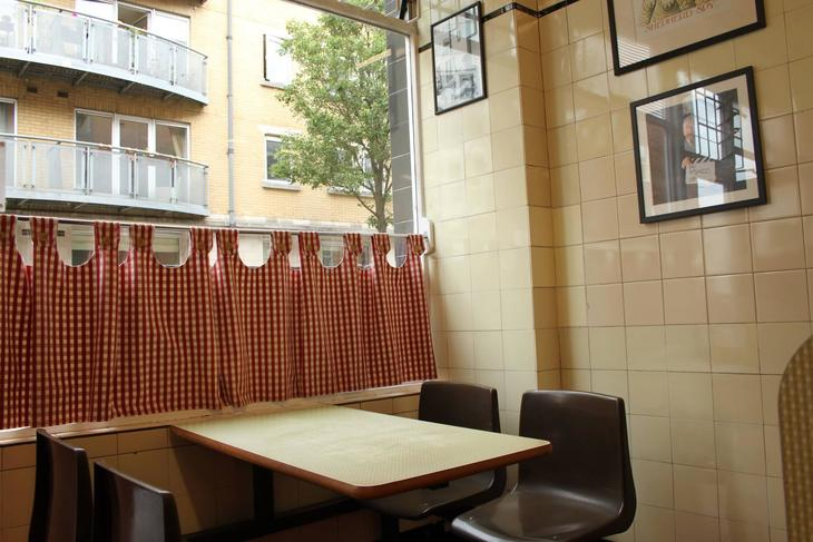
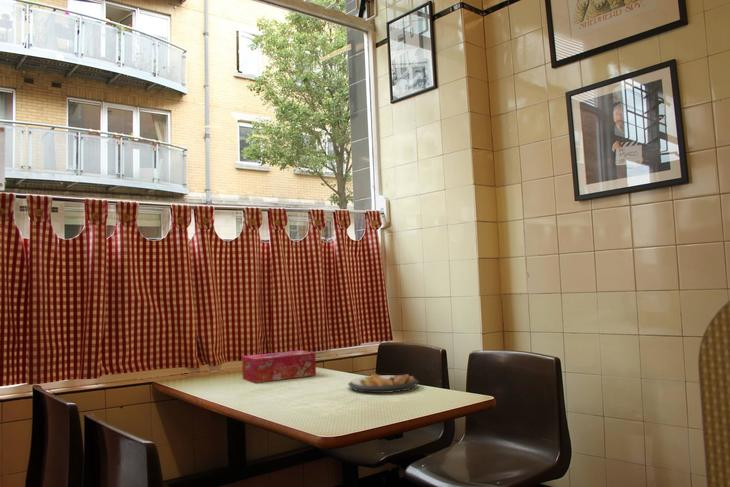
+ tissue box [241,349,317,384]
+ plate [347,373,420,394]
